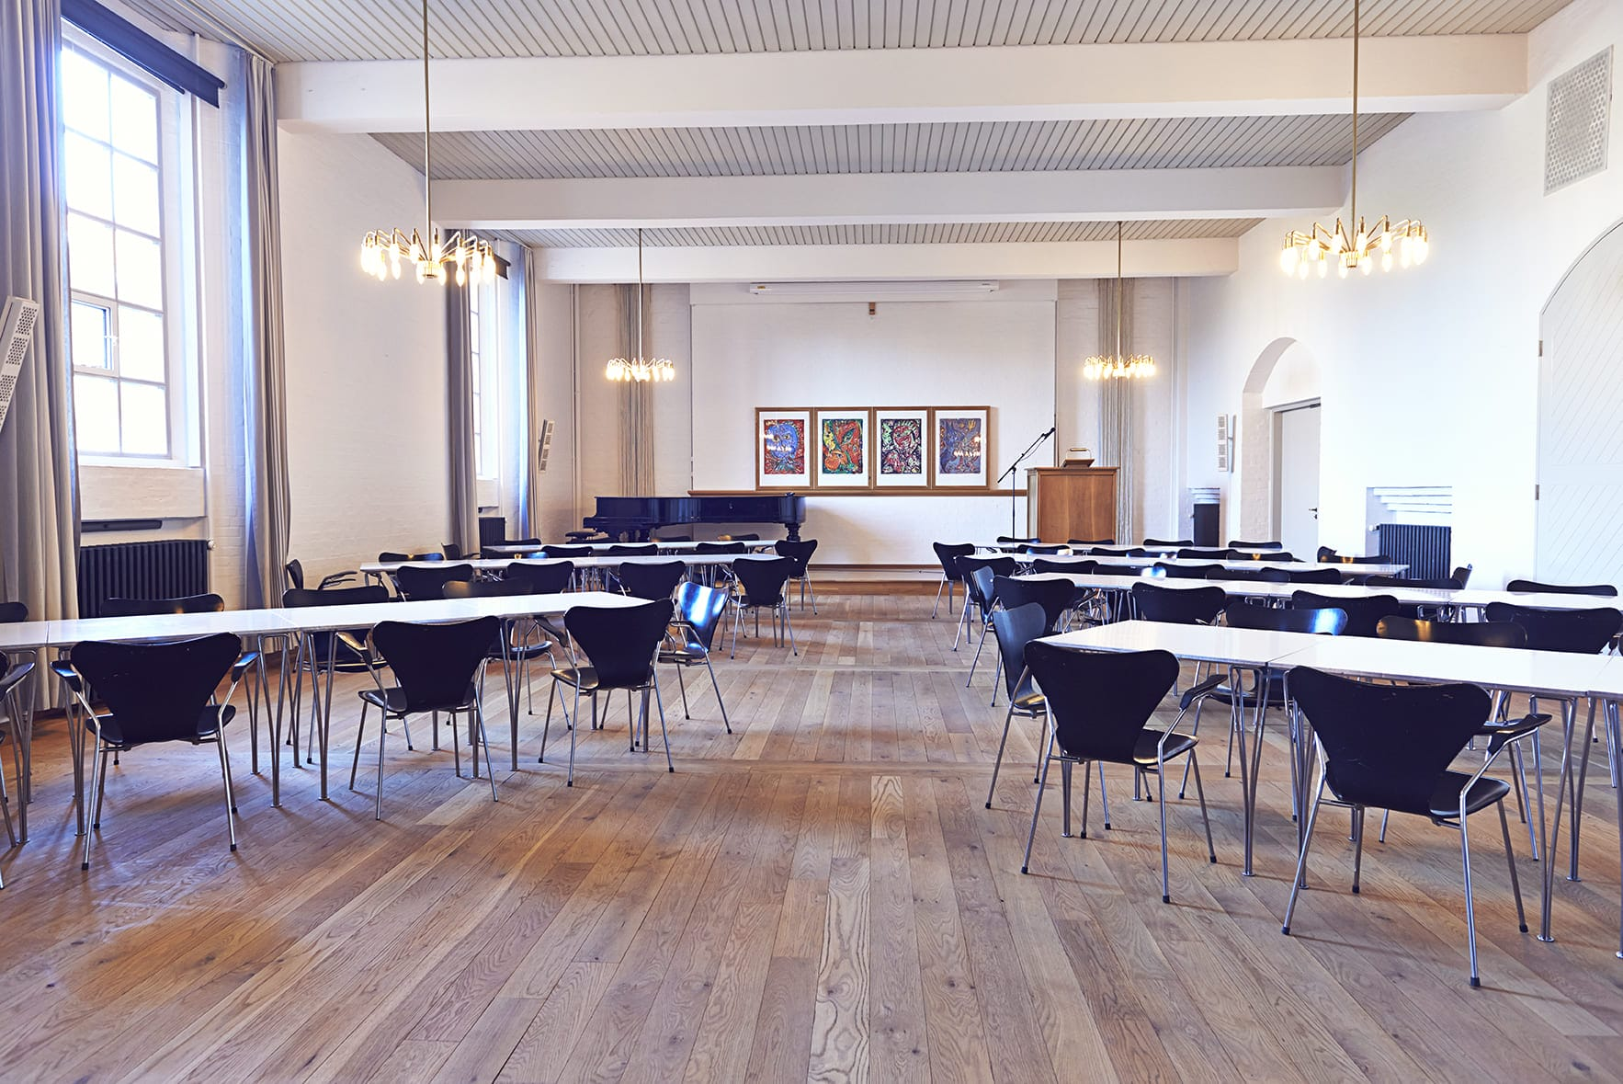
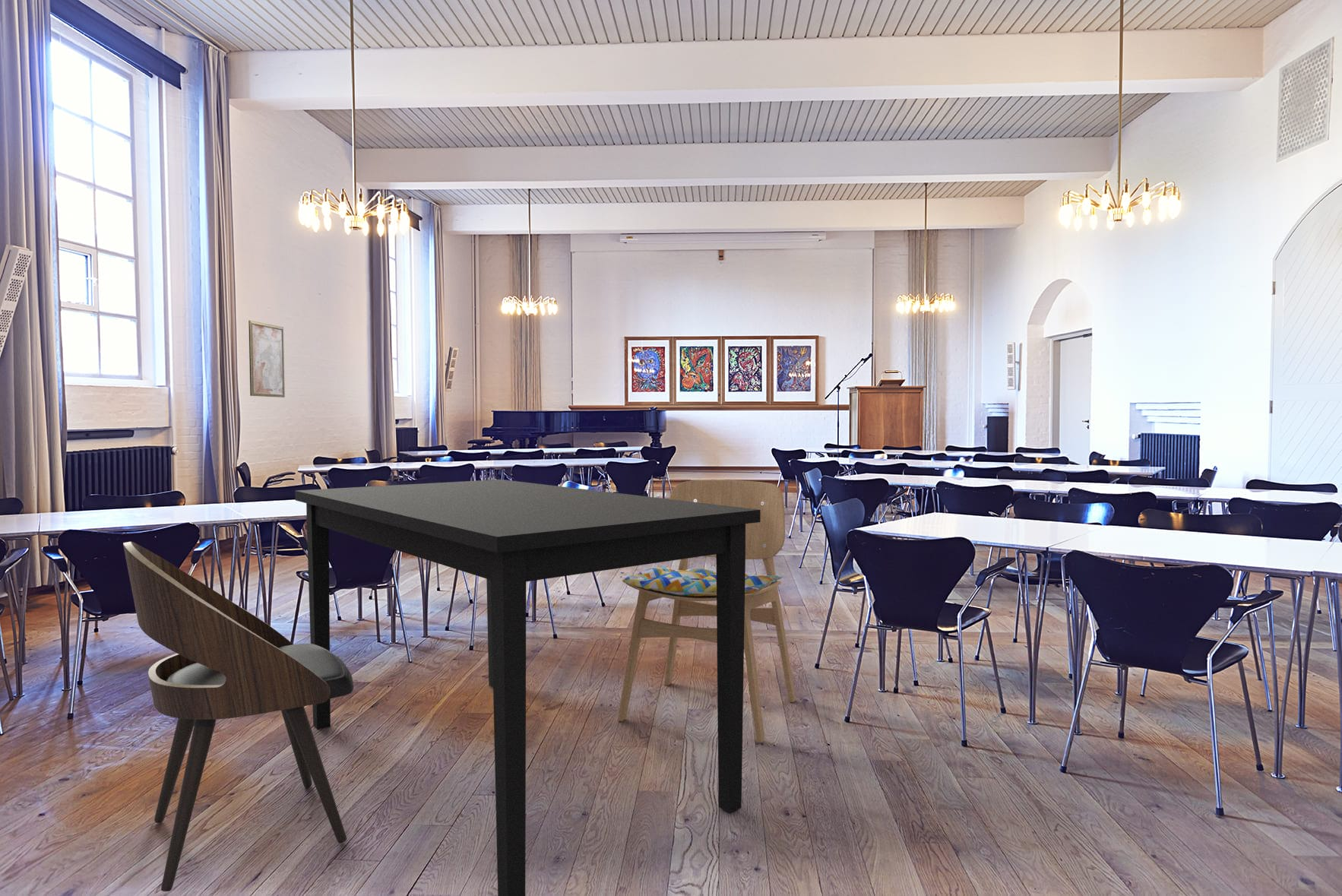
+ dining chair [122,541,354,892]
+ wall art [248,320,286,398]
+ dining chair [617,480,796,743]
+ dining table [294,479,761,896]
